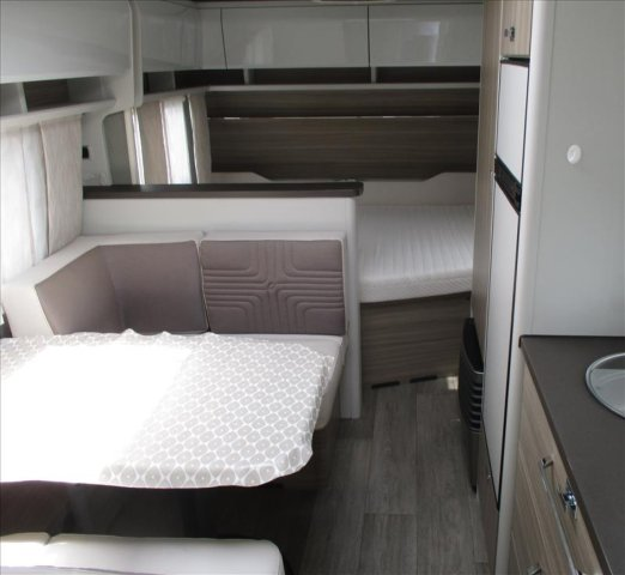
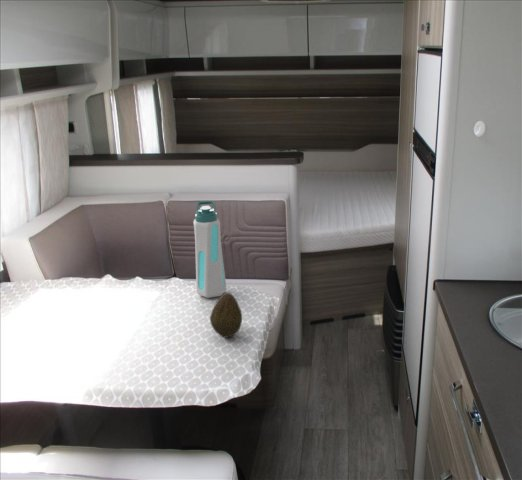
+ fruit [209,292,243,339]
+ water bottle [192,200,227,299]
